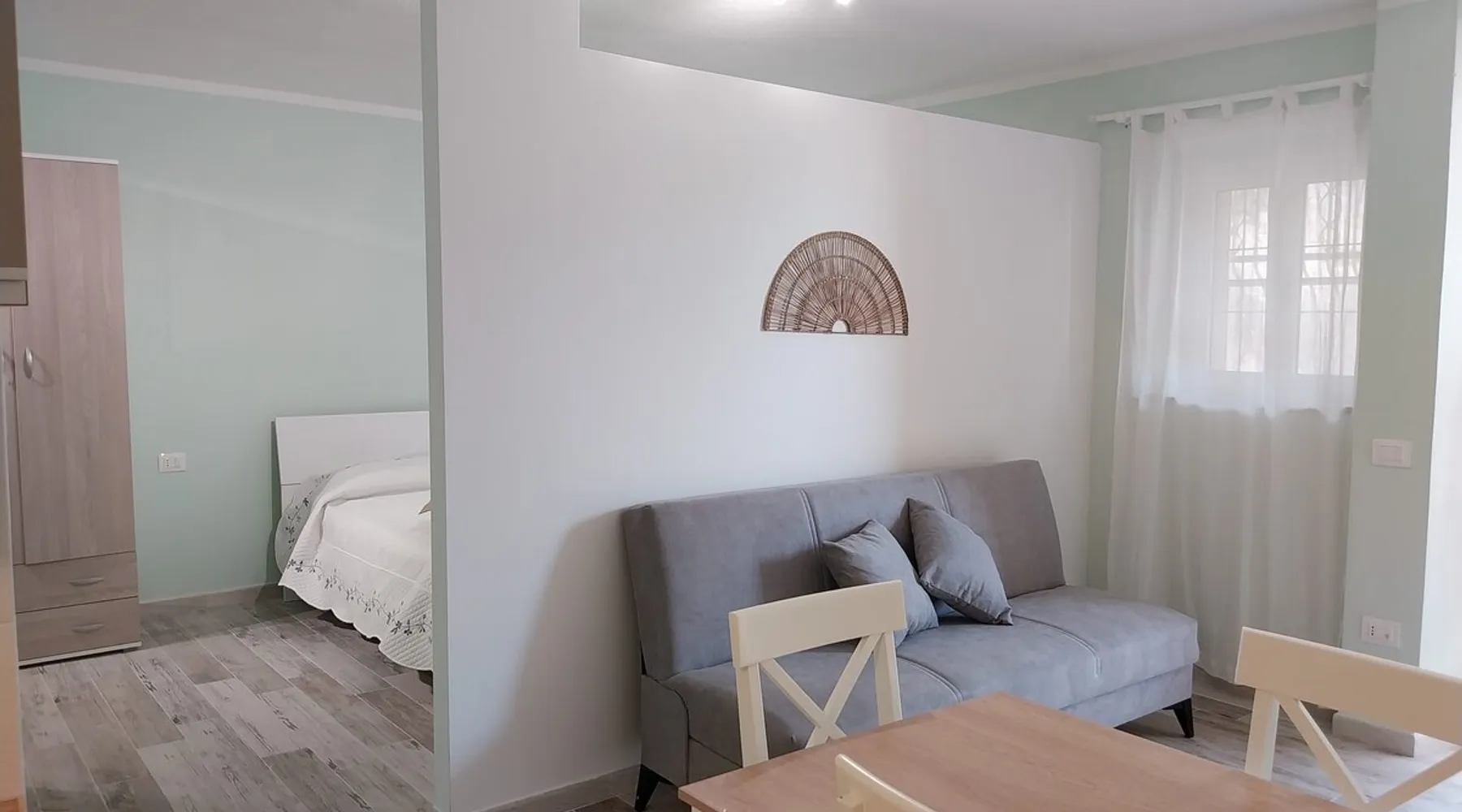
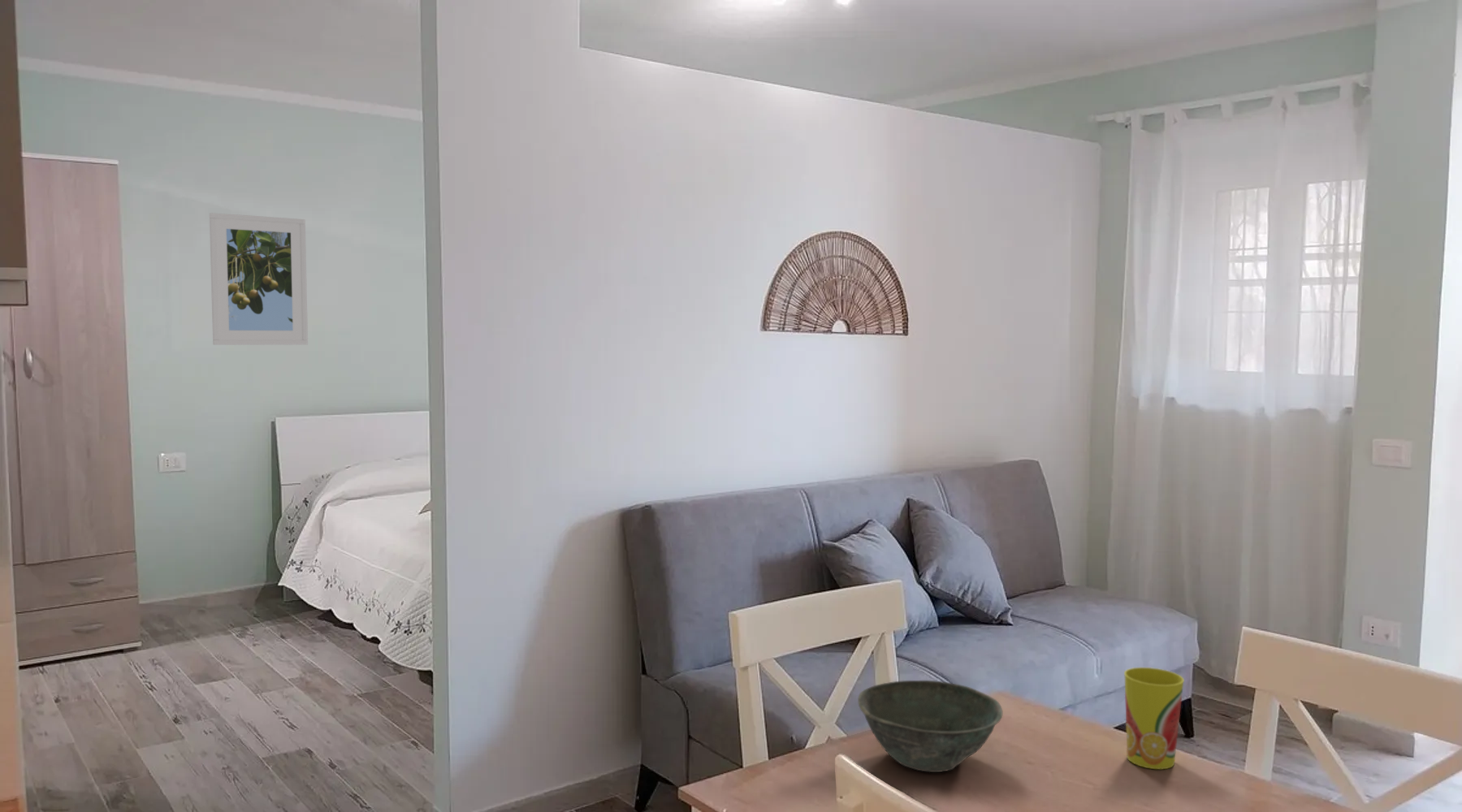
+ bowl [857,680,1003,773]
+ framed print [209,212,309,346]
+ cup [1123,667,1184,770]
